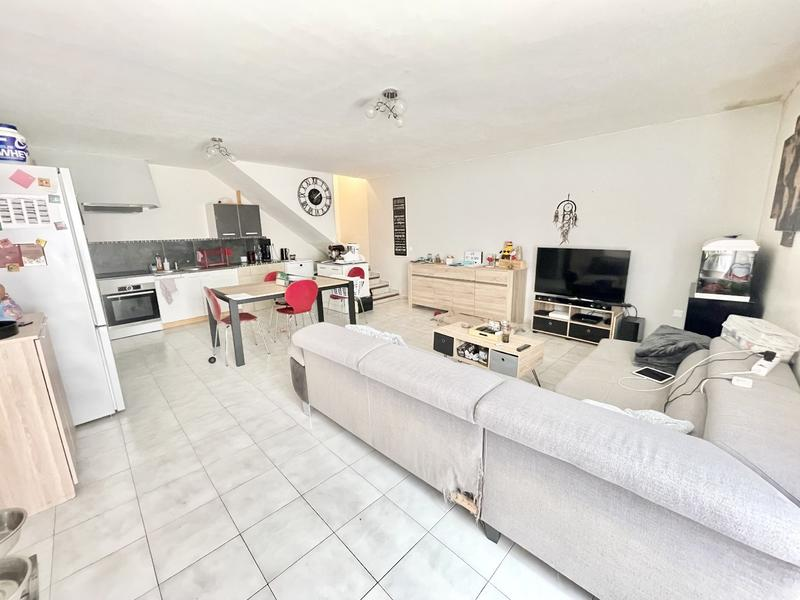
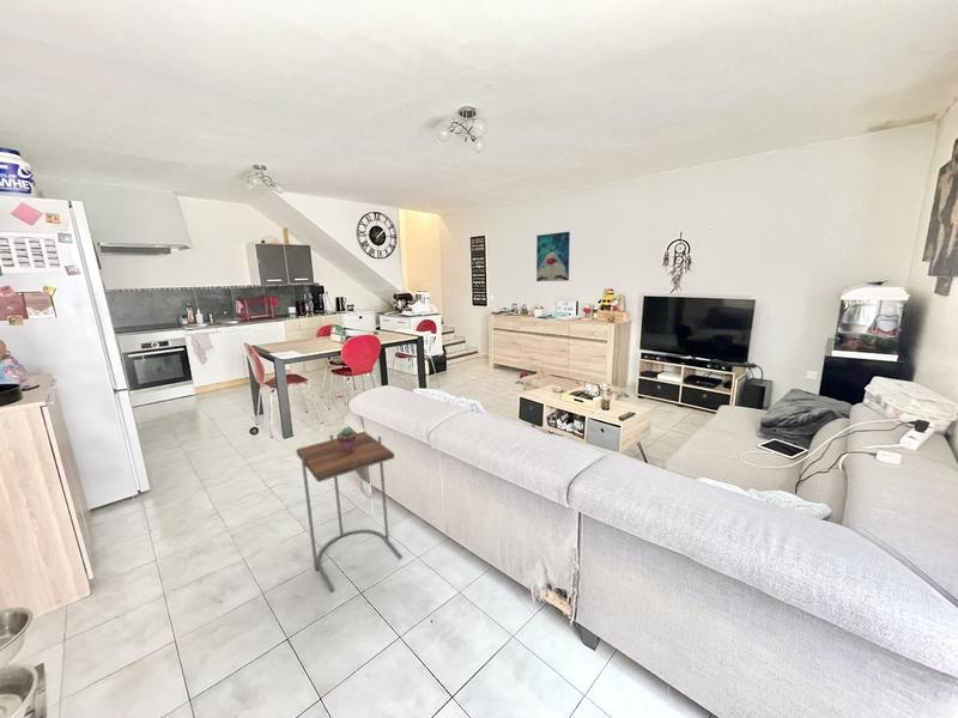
+ potted succulent [335,426,357,452]
+ side table [295,431,404,594]
+ wall art [535,231,571,282]
